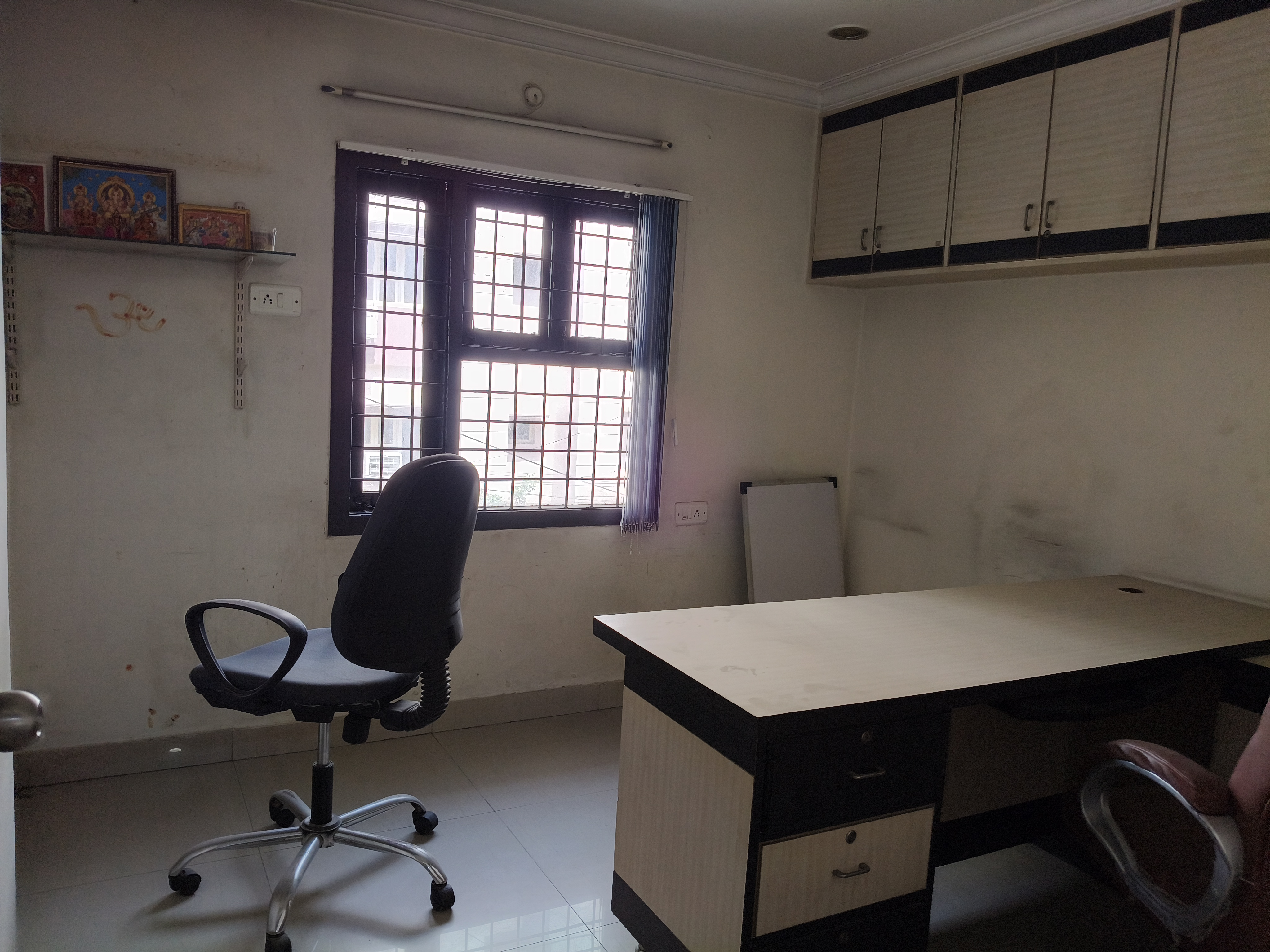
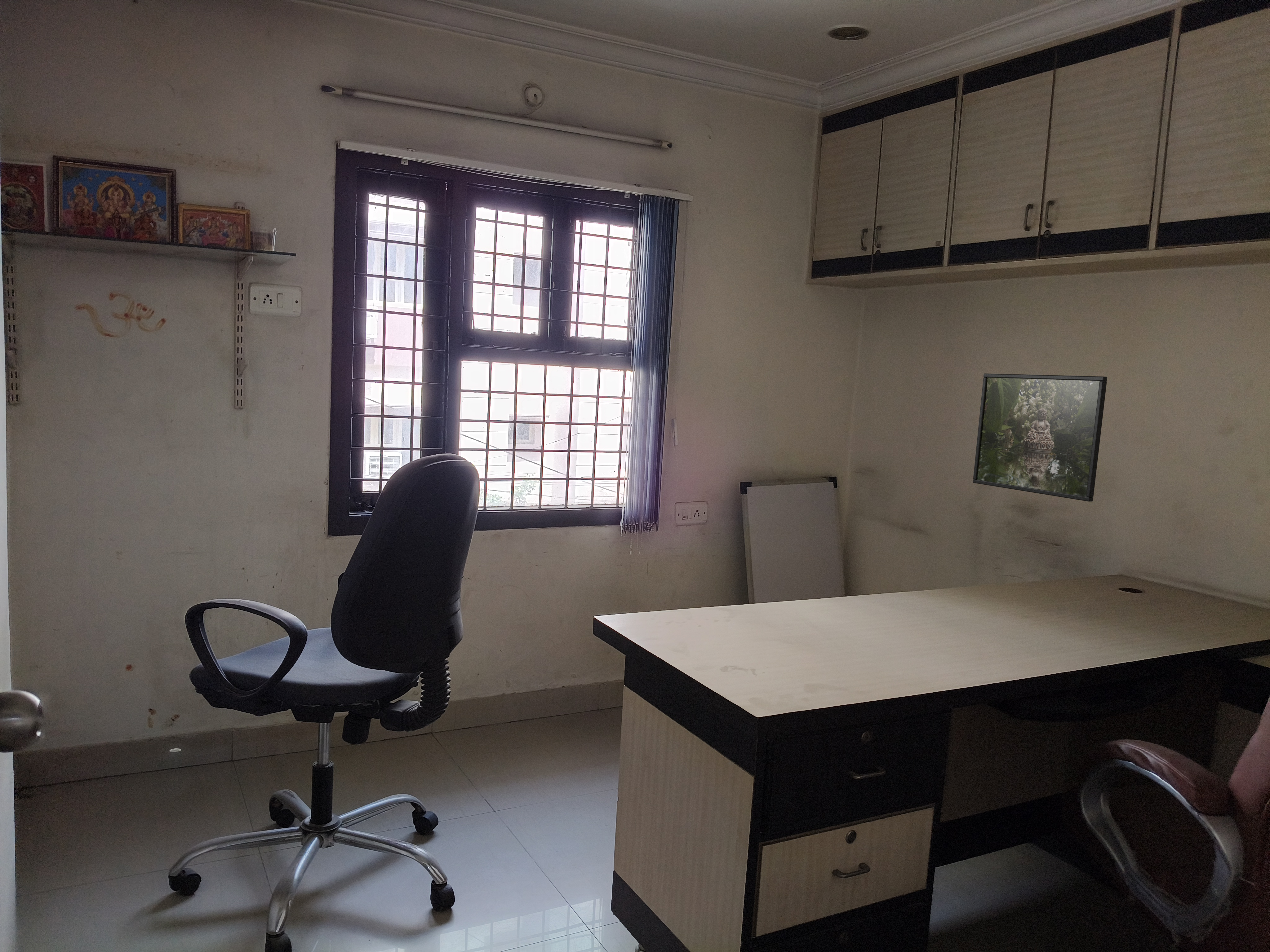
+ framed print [973,373,1108,502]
